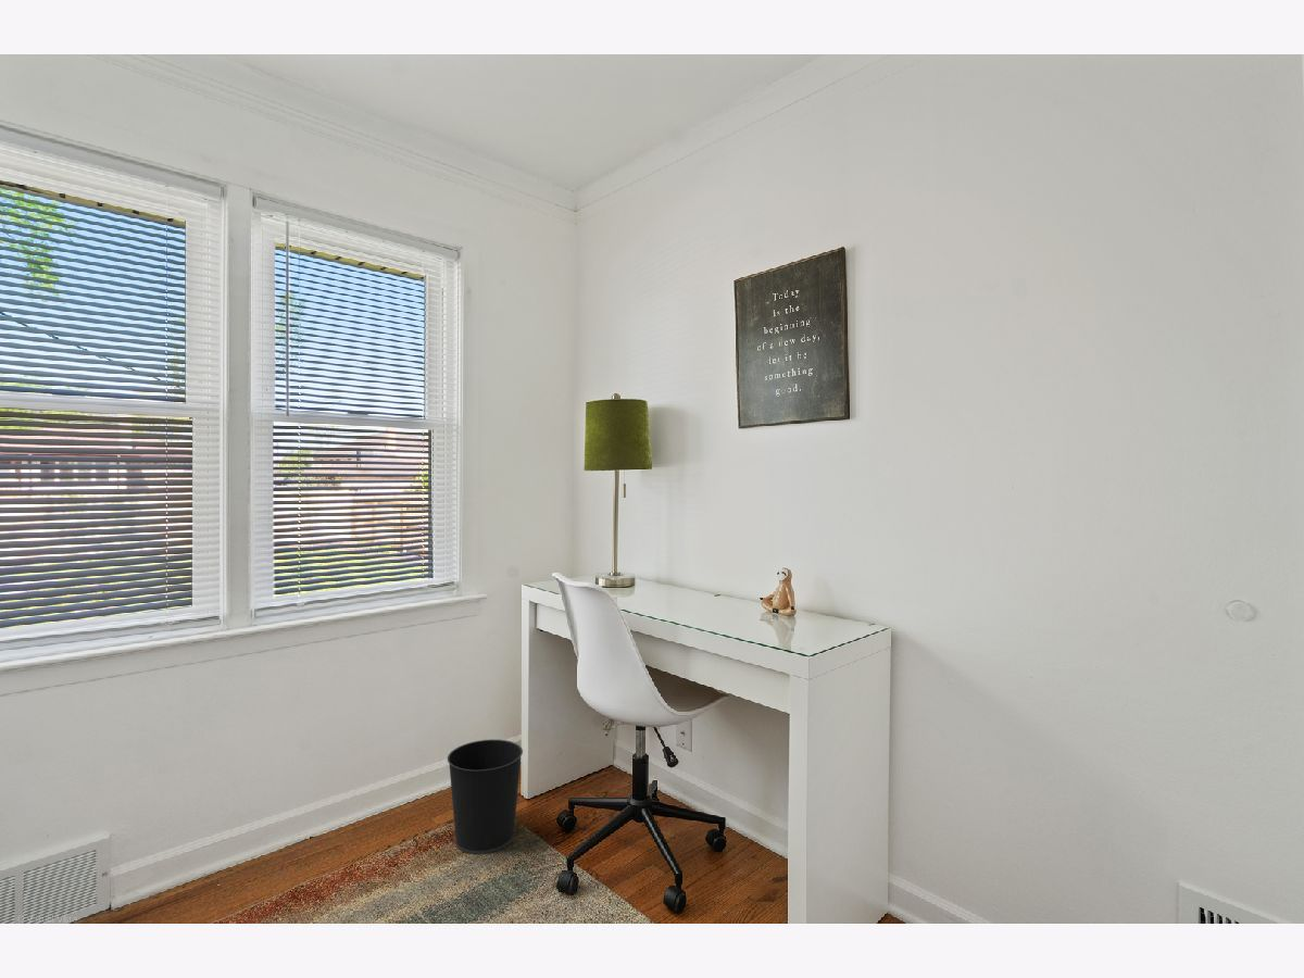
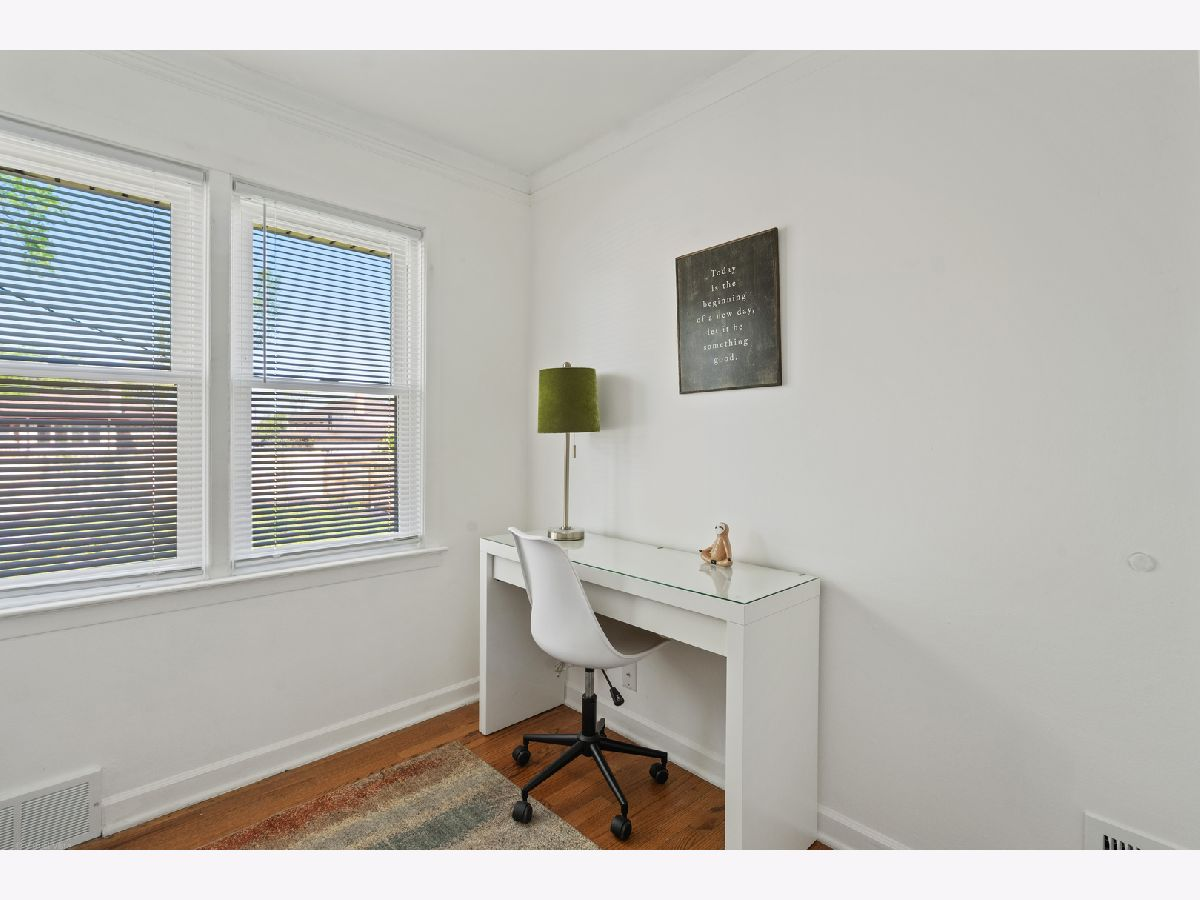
- wastebasket [447,739,524,855]
